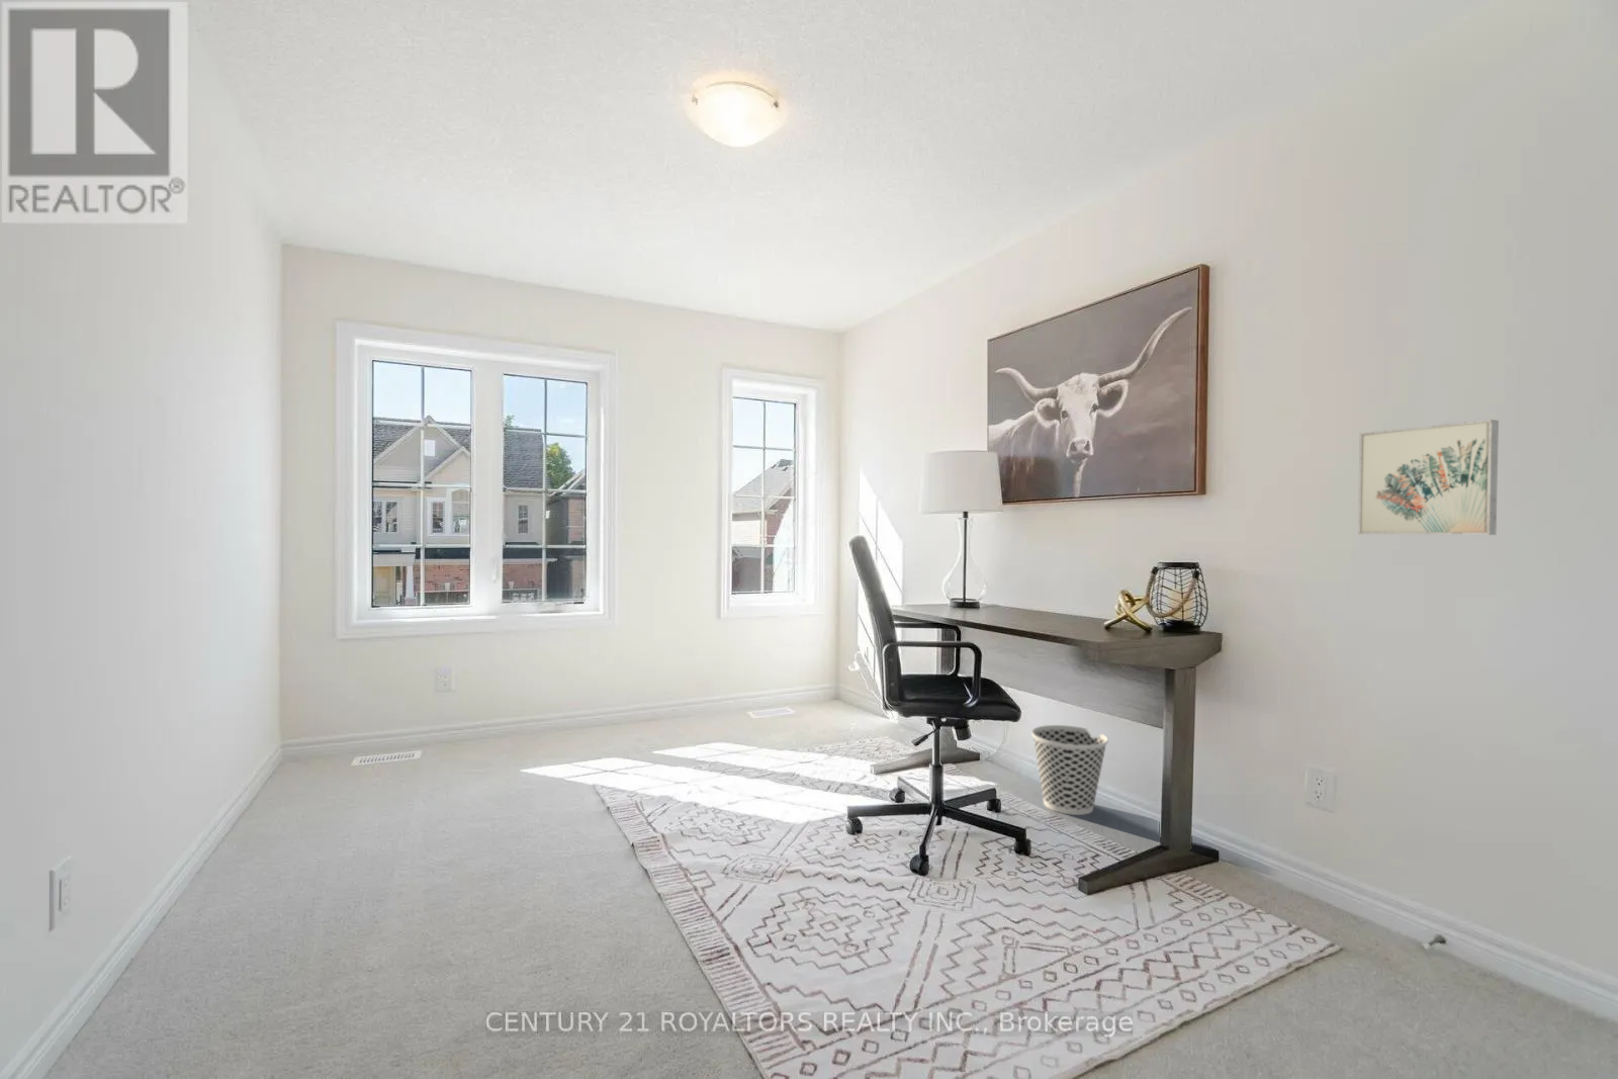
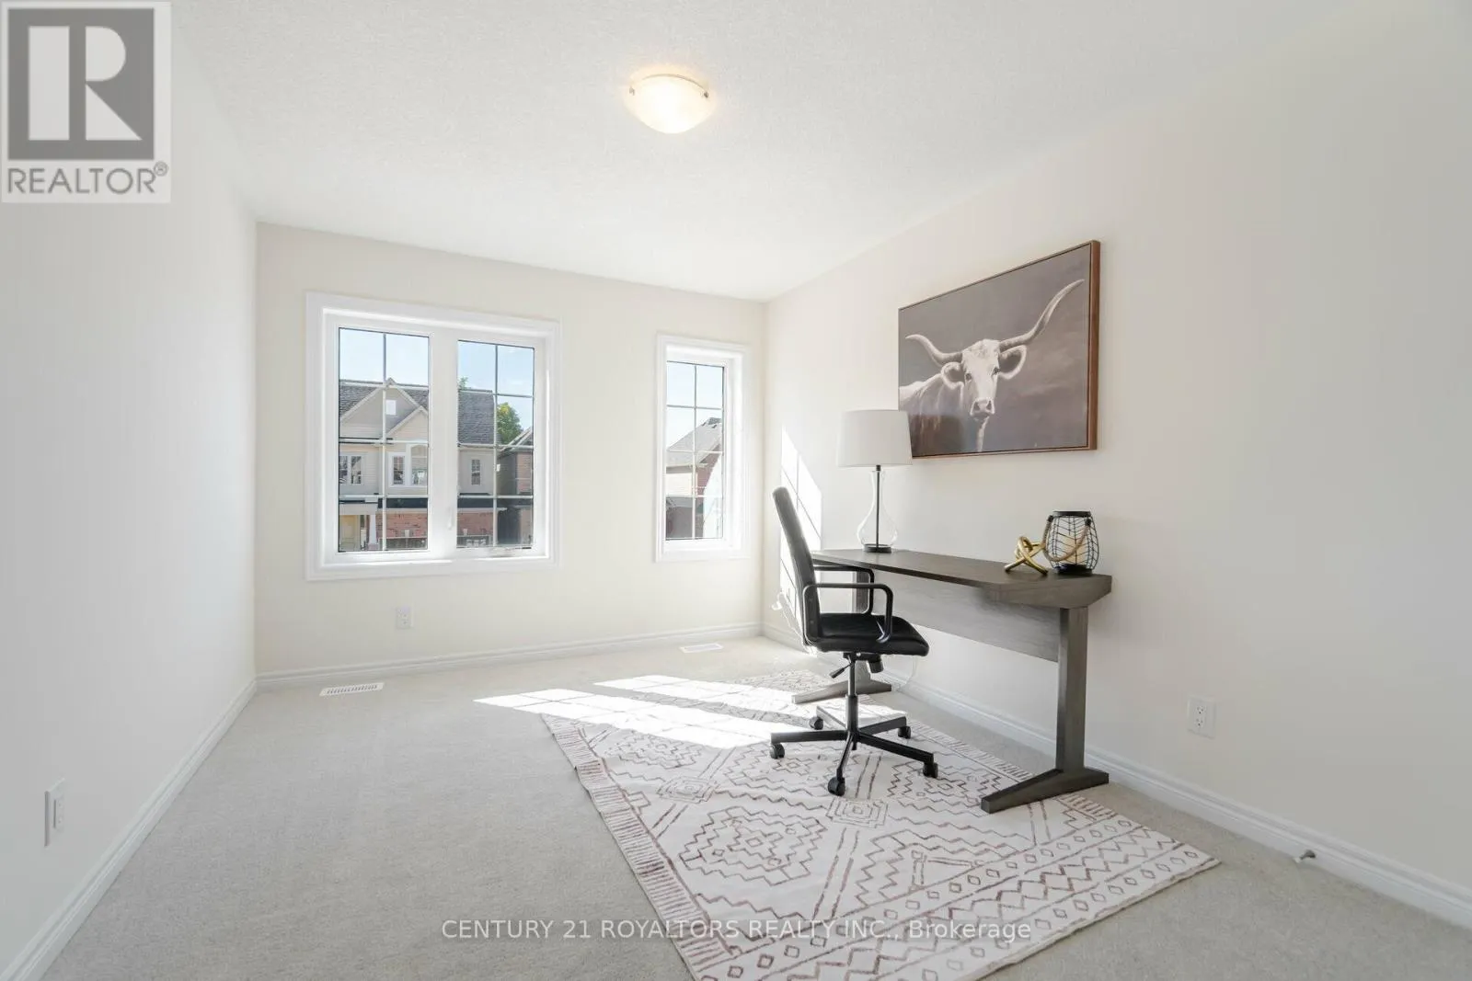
- wall art [1357,419,1500,536]
- wastebasket [1031,724,1109,816]
